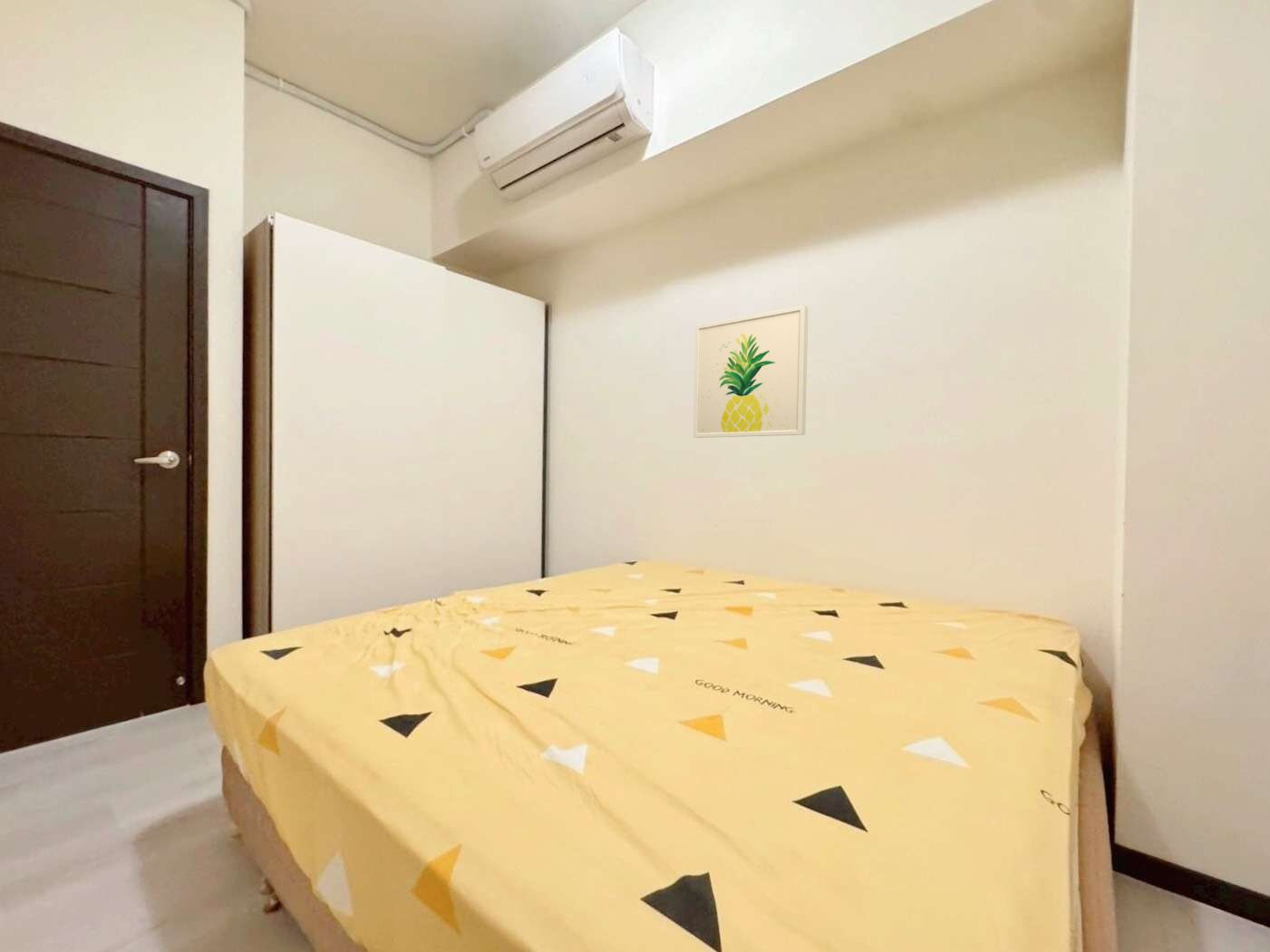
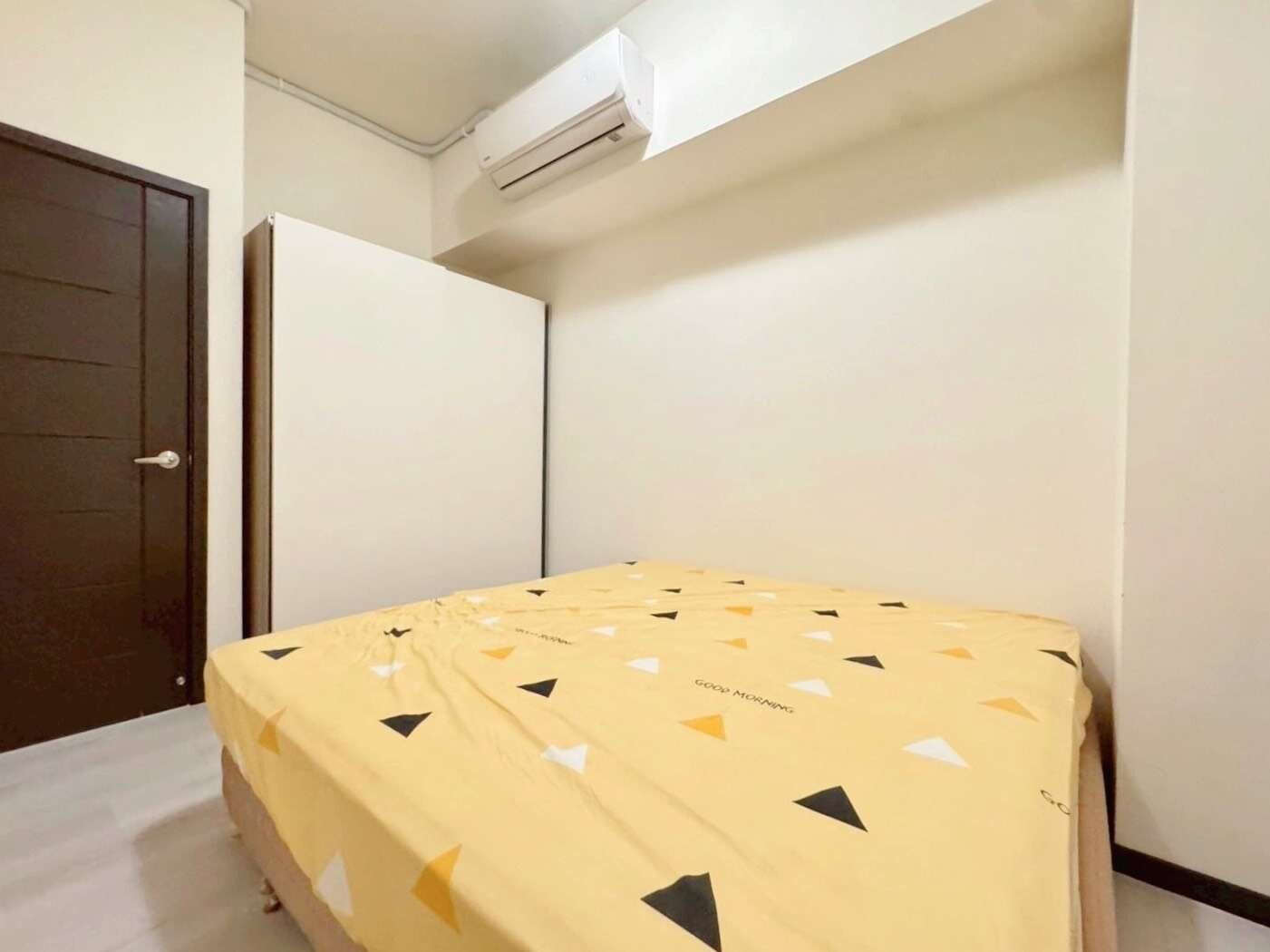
- wall art [693,305,809,439]
